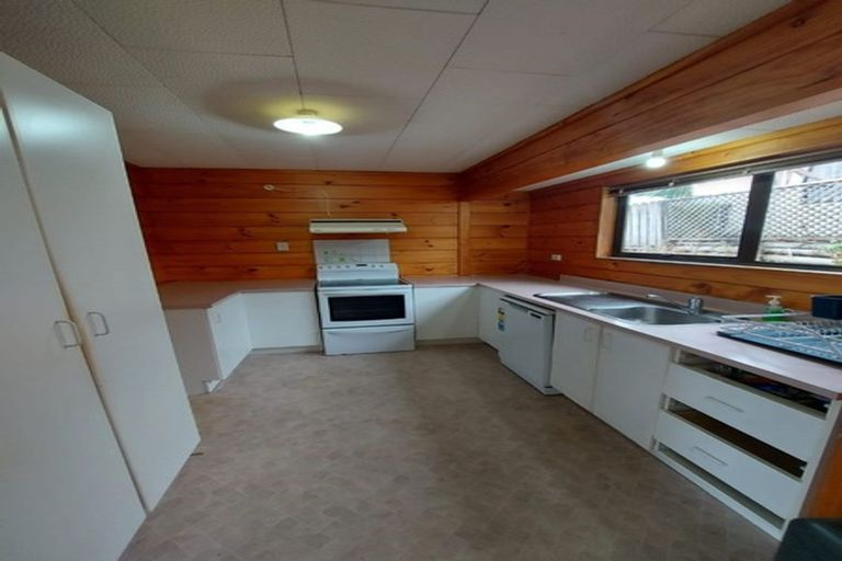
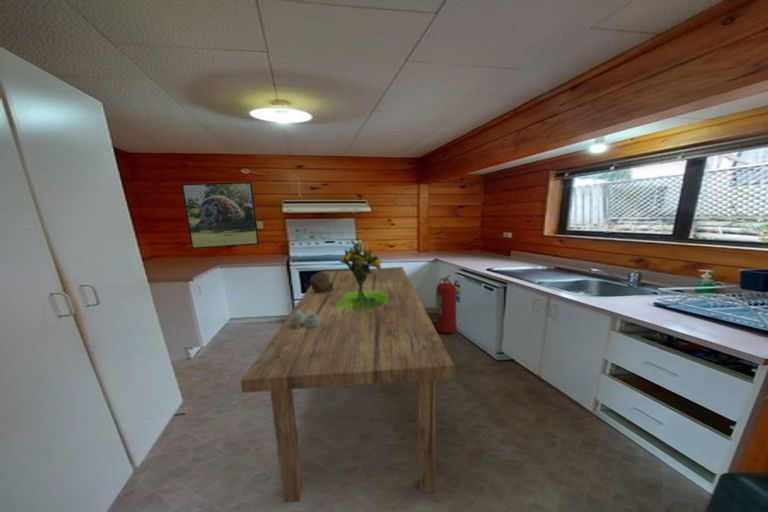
+ napkin ring [290,310,318,327]
+ pottery [309,271,333,292]
+ fire extinguisher [435,274,457,334]
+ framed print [180,181,260,250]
+ dining table [240,266,456,504]
+ bouquet [336,236,389,314]
